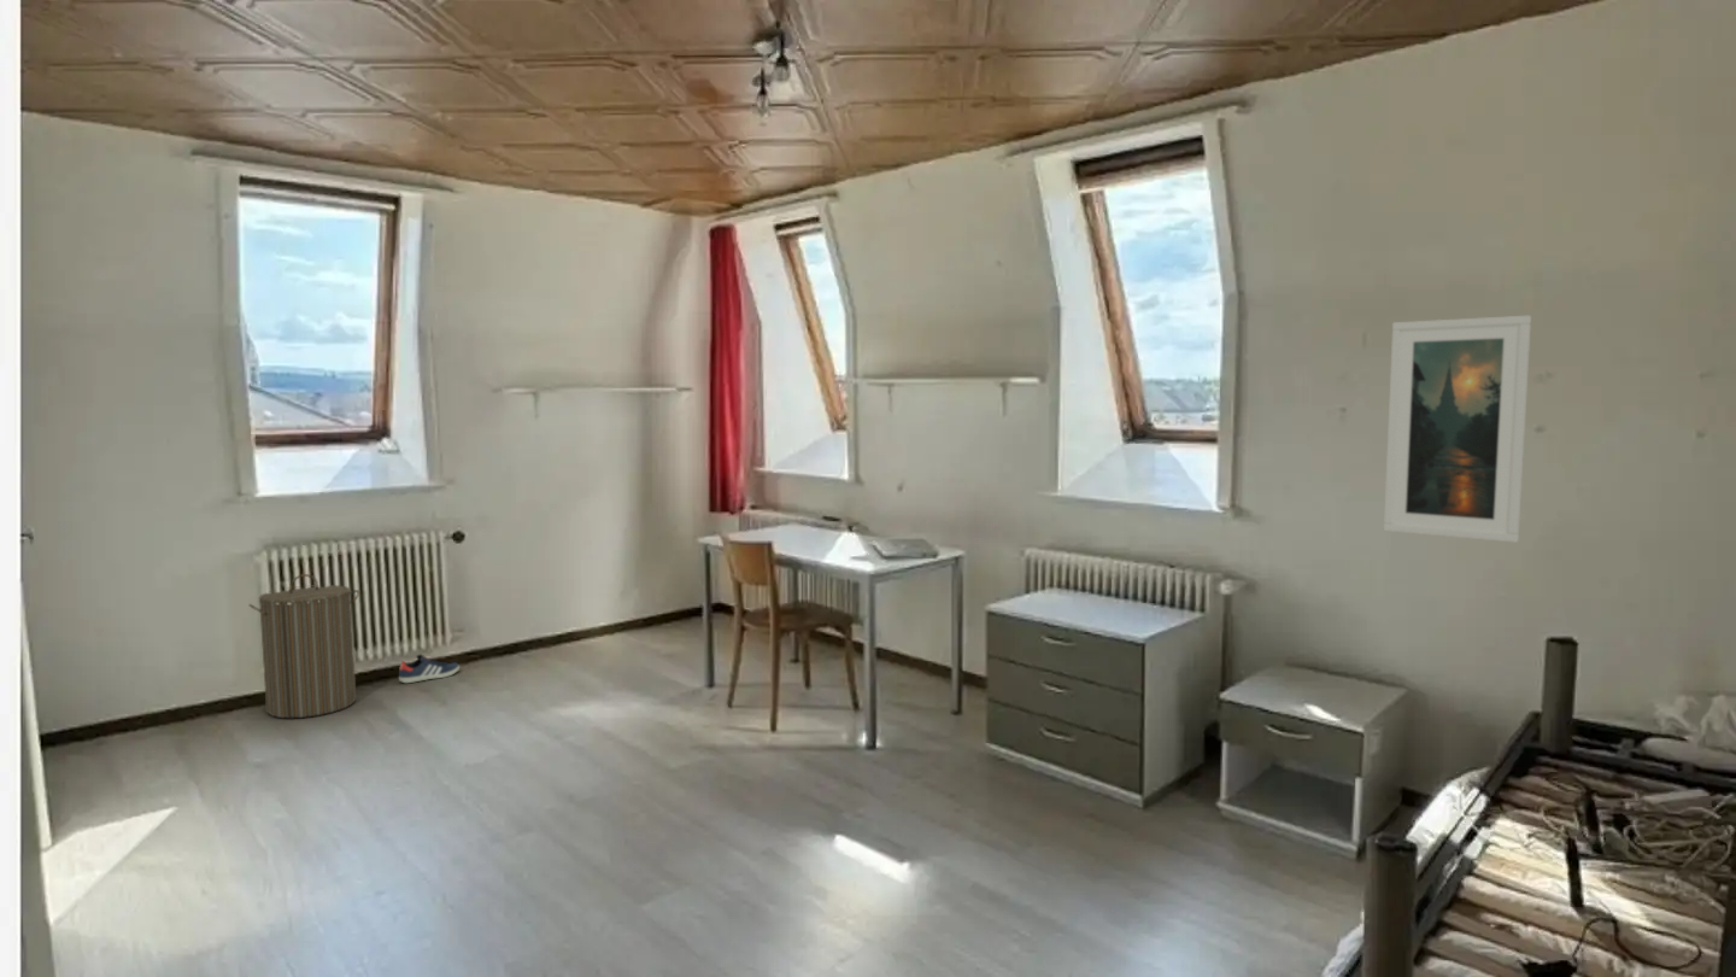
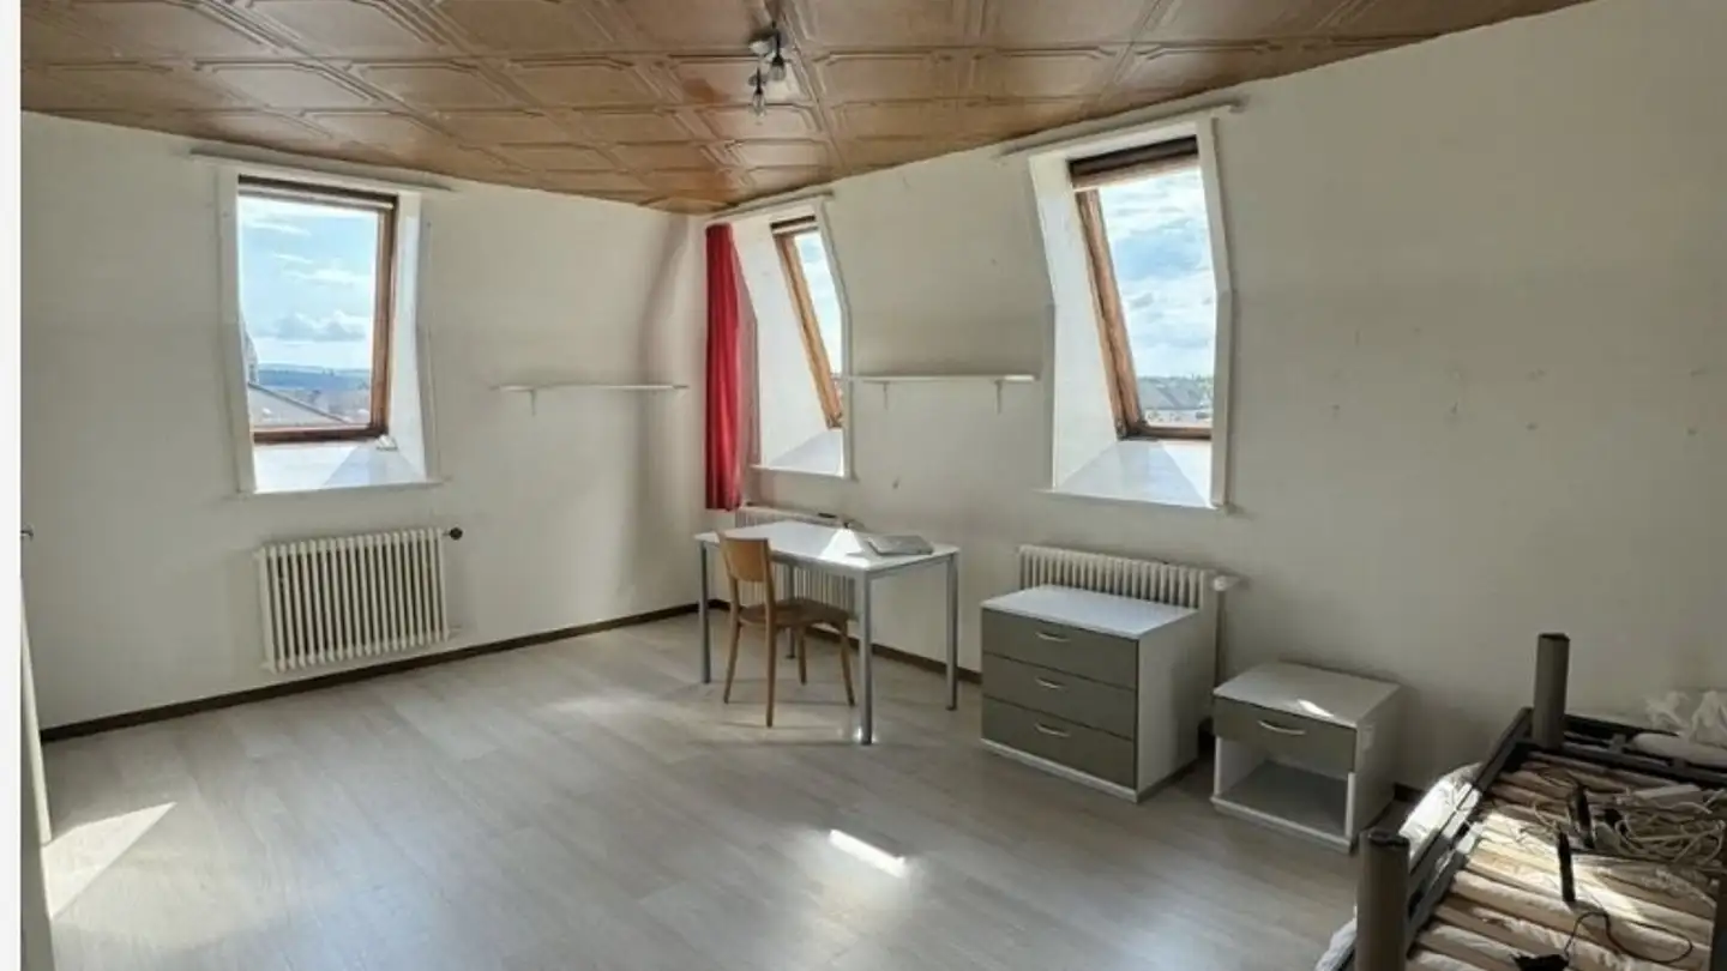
- laundry hamper [247,573,360,719]
- sneaker [398,653,461,684]
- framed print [1383,315,1532,544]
